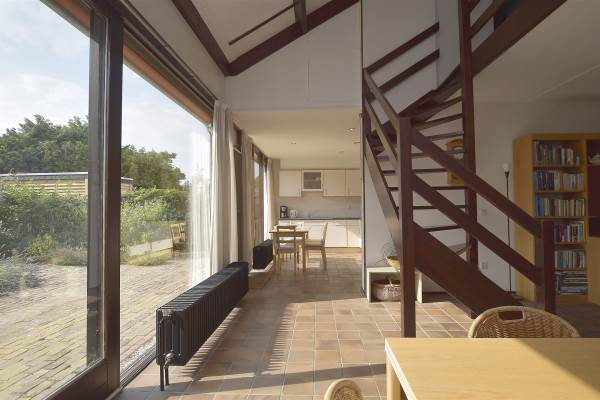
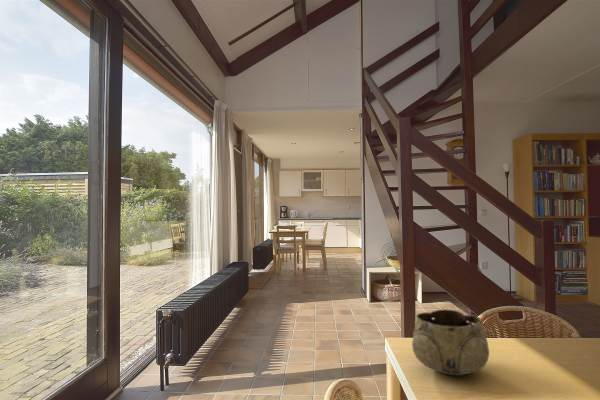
+ decorative bowl [411,308,490,376]
